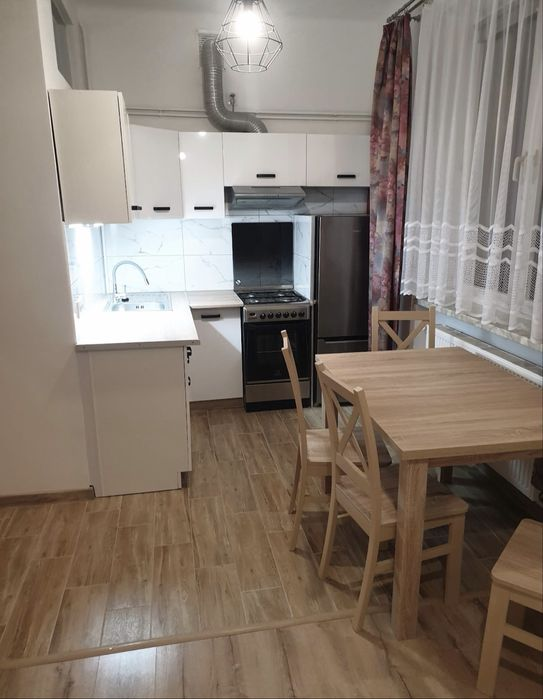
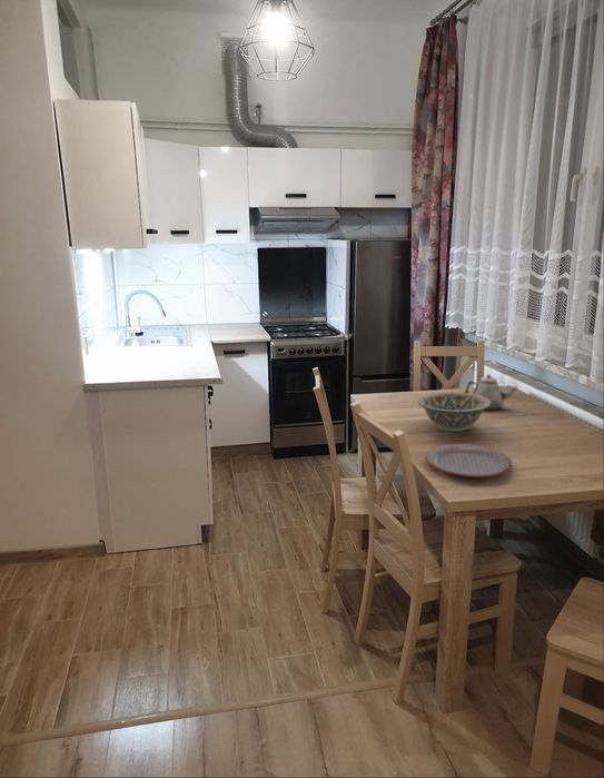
+ teapot [464,374,518,411]
+ decorative bowl [417,391,491,433]
+ plate [425,443,513,479]
